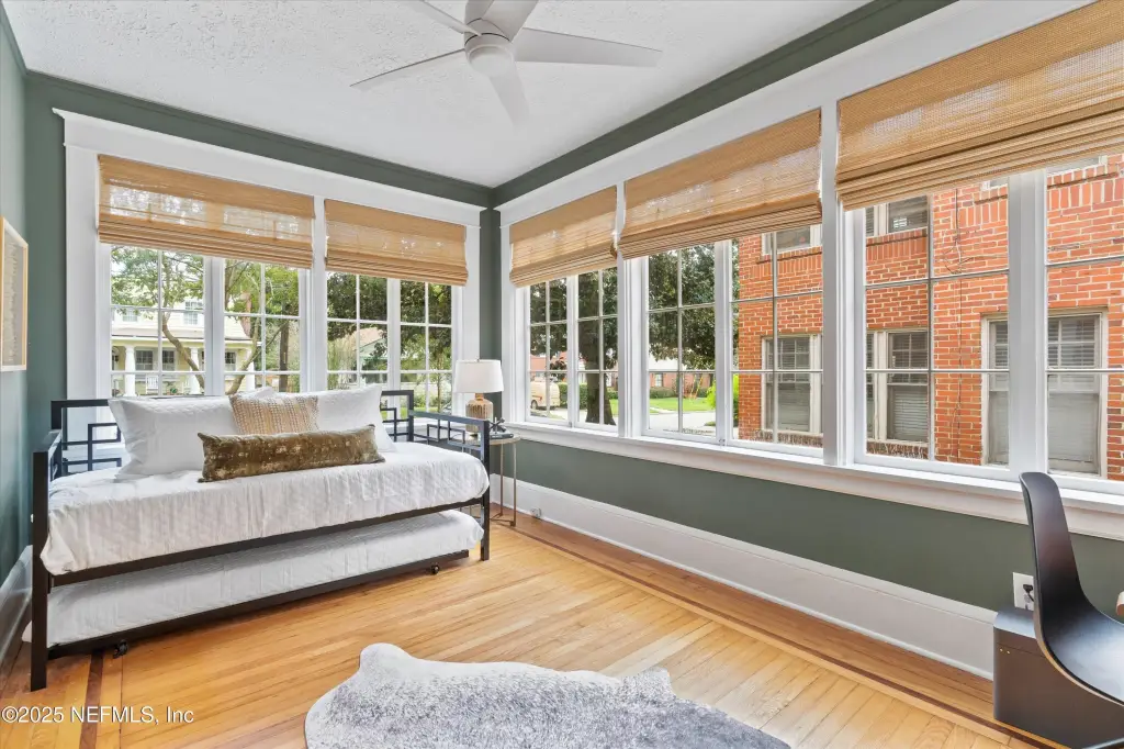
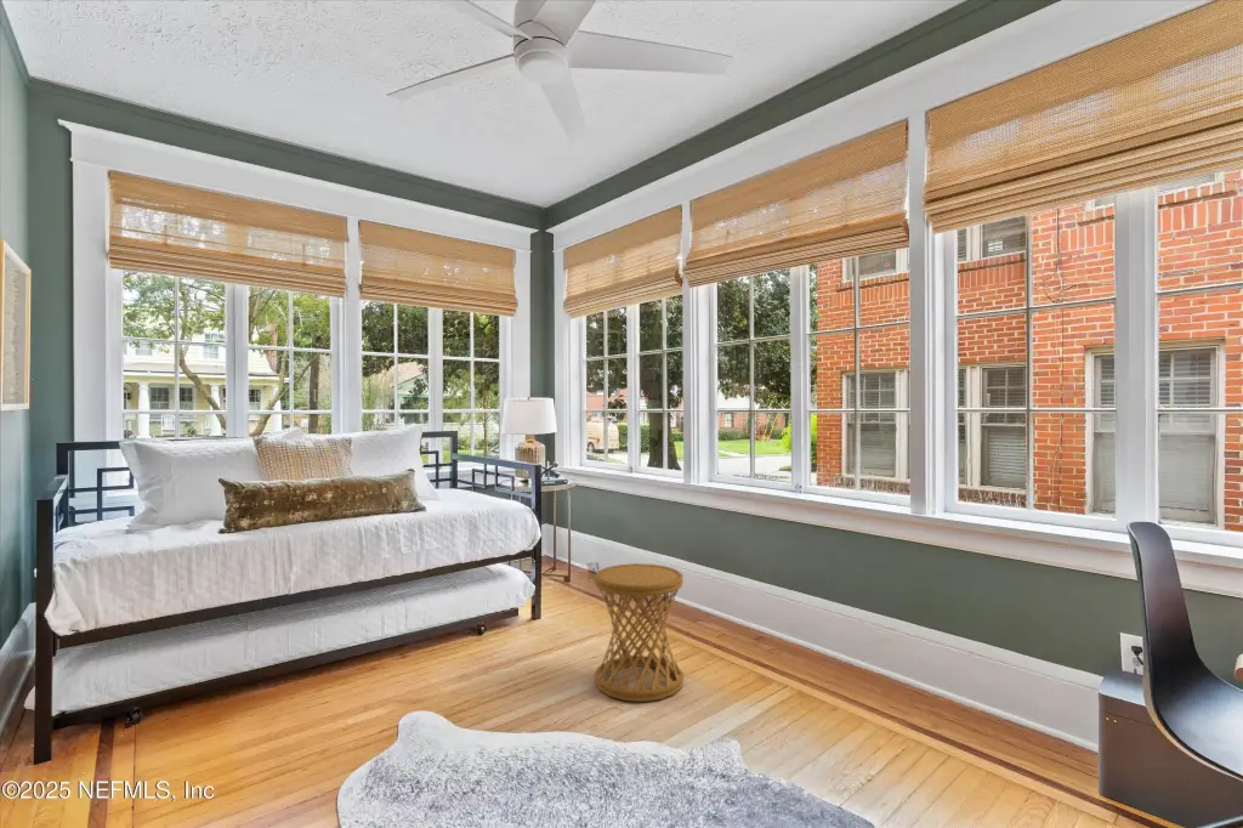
+ side table [594,562,685,703]
